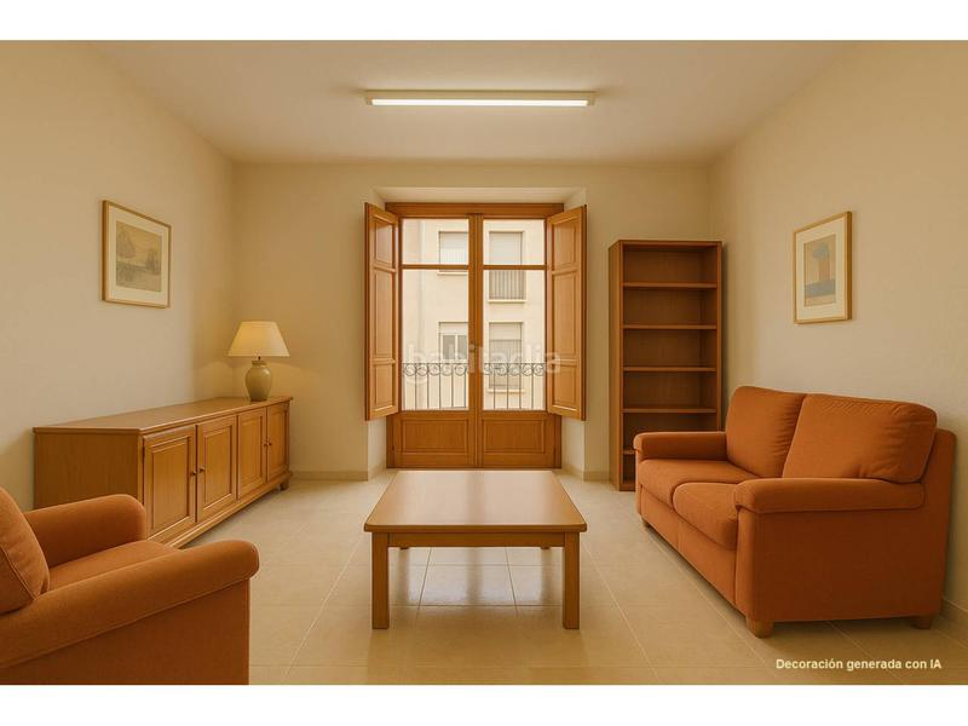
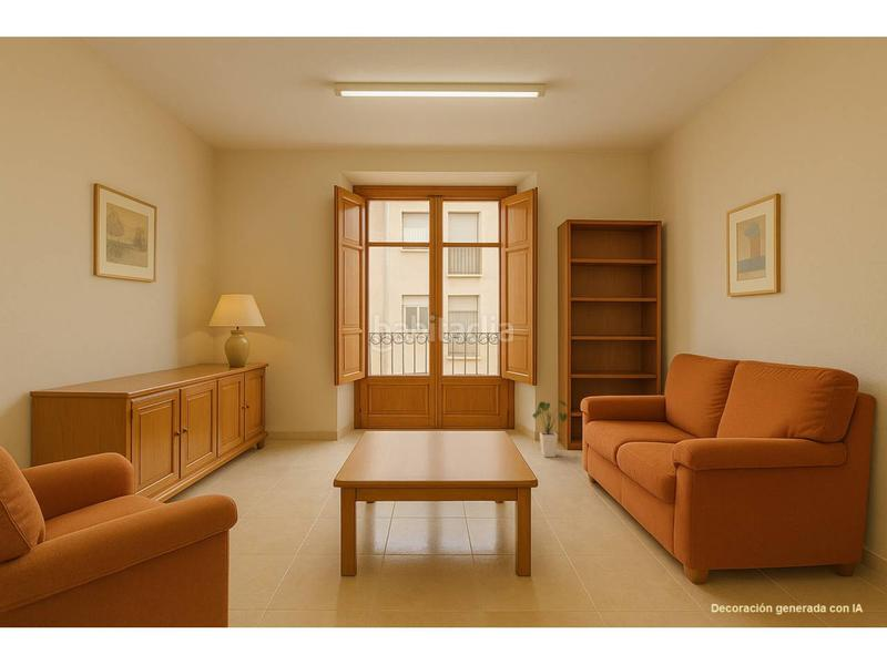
+ house plant [532,399,569,458]
